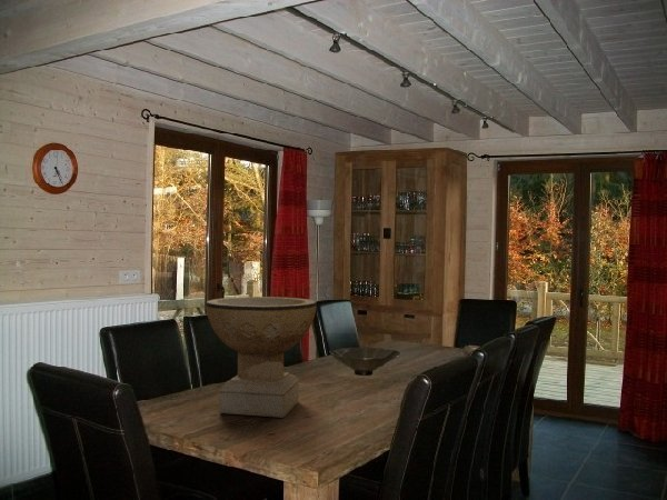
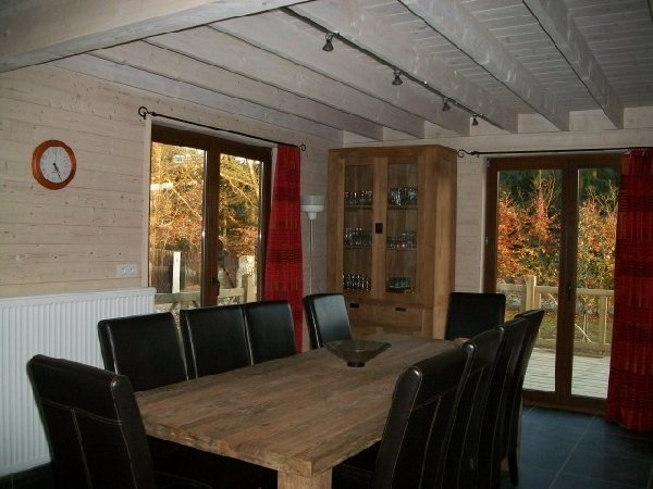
- decorative bowl [205,296,318,419]
